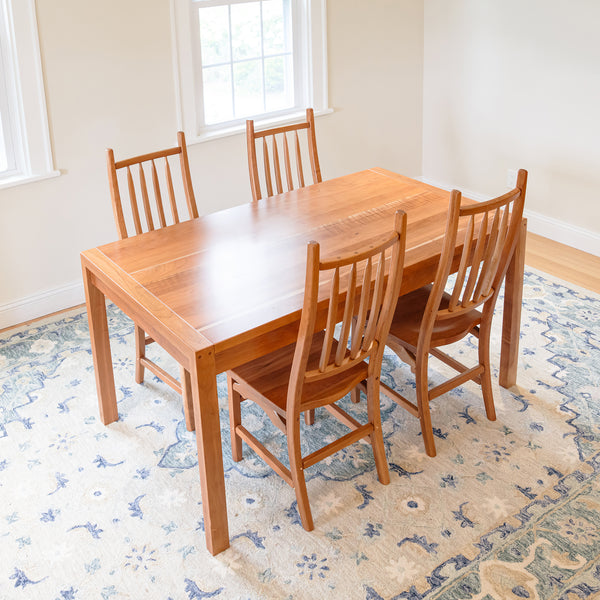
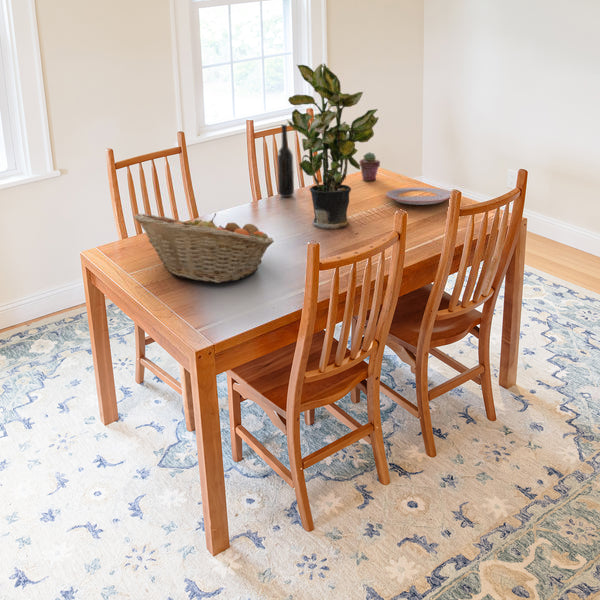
+ potted succulent [359,151,381,182]
+ potted plant [286,62,380,230]
+ bottle [276,122,295,198]
+ fruit basket [132,212,275,284]
+ plate [385,186,452,206]
